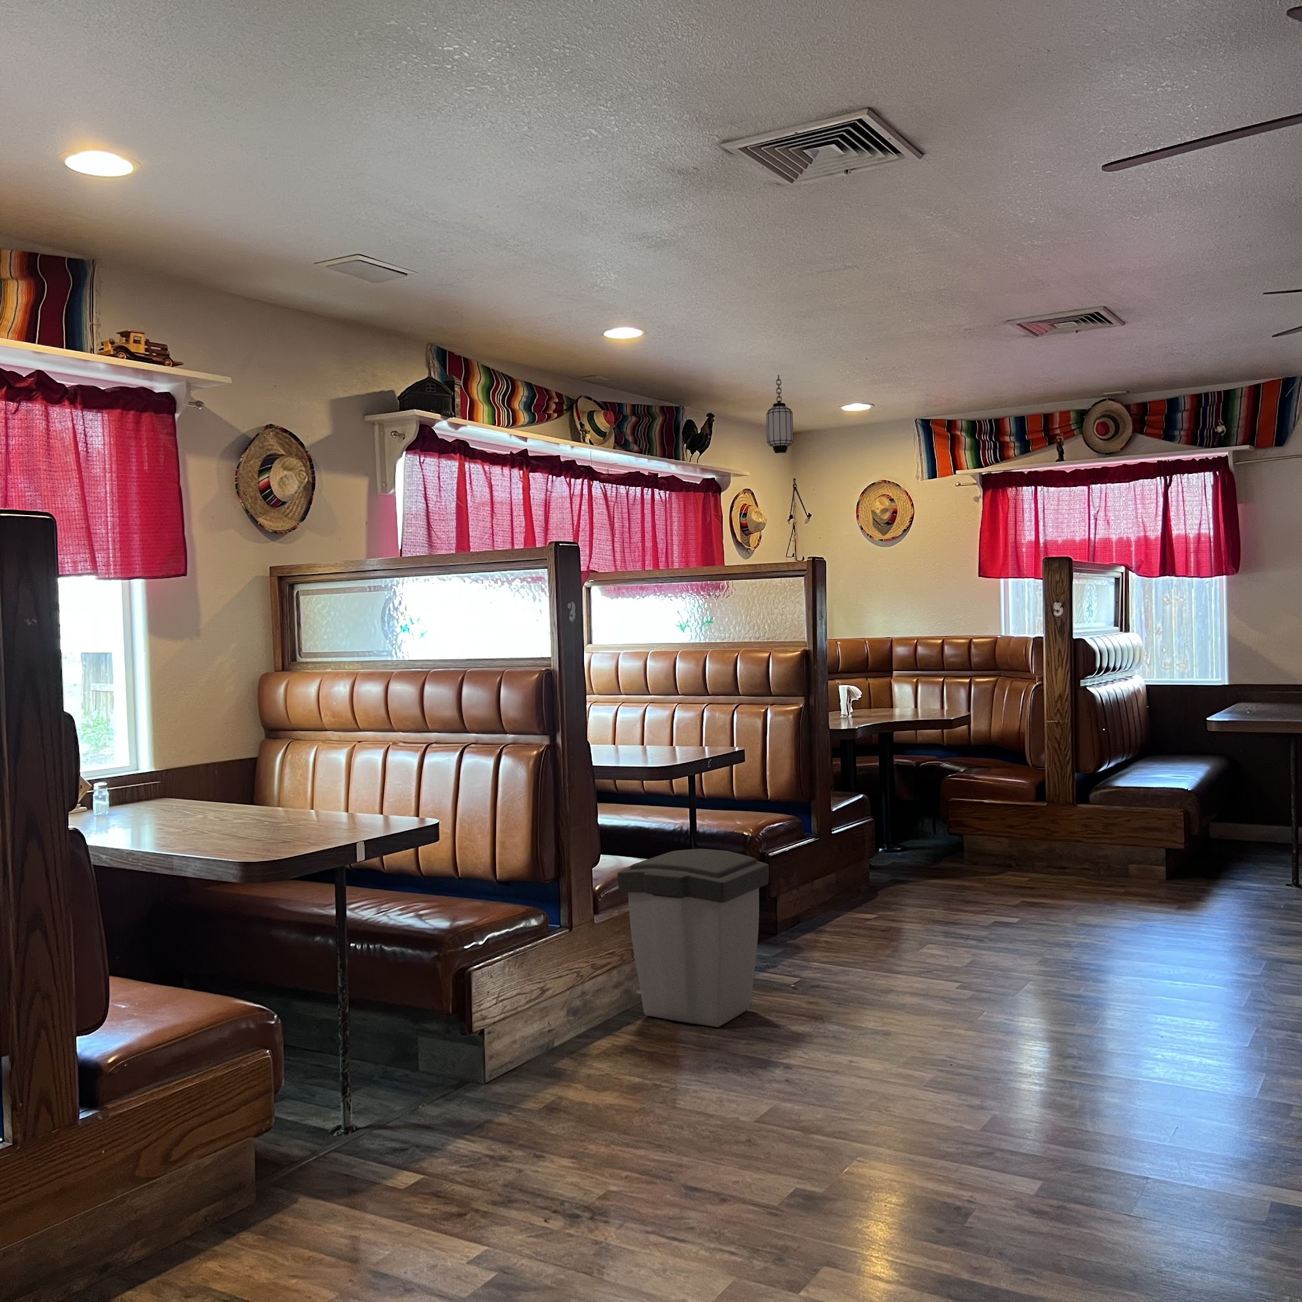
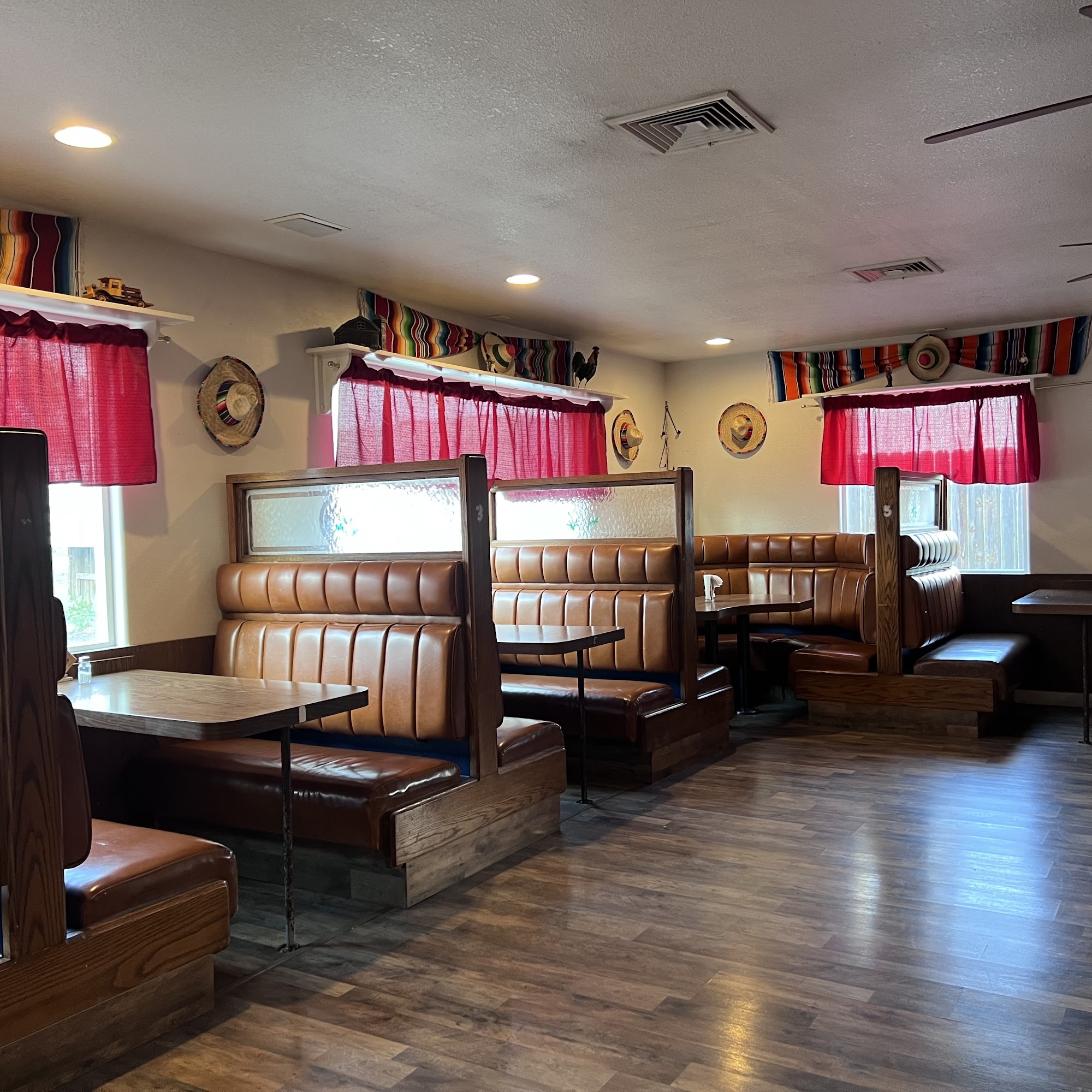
- trash can [616,848,769,1028]
- hanging lantern [765,374,794,454]
